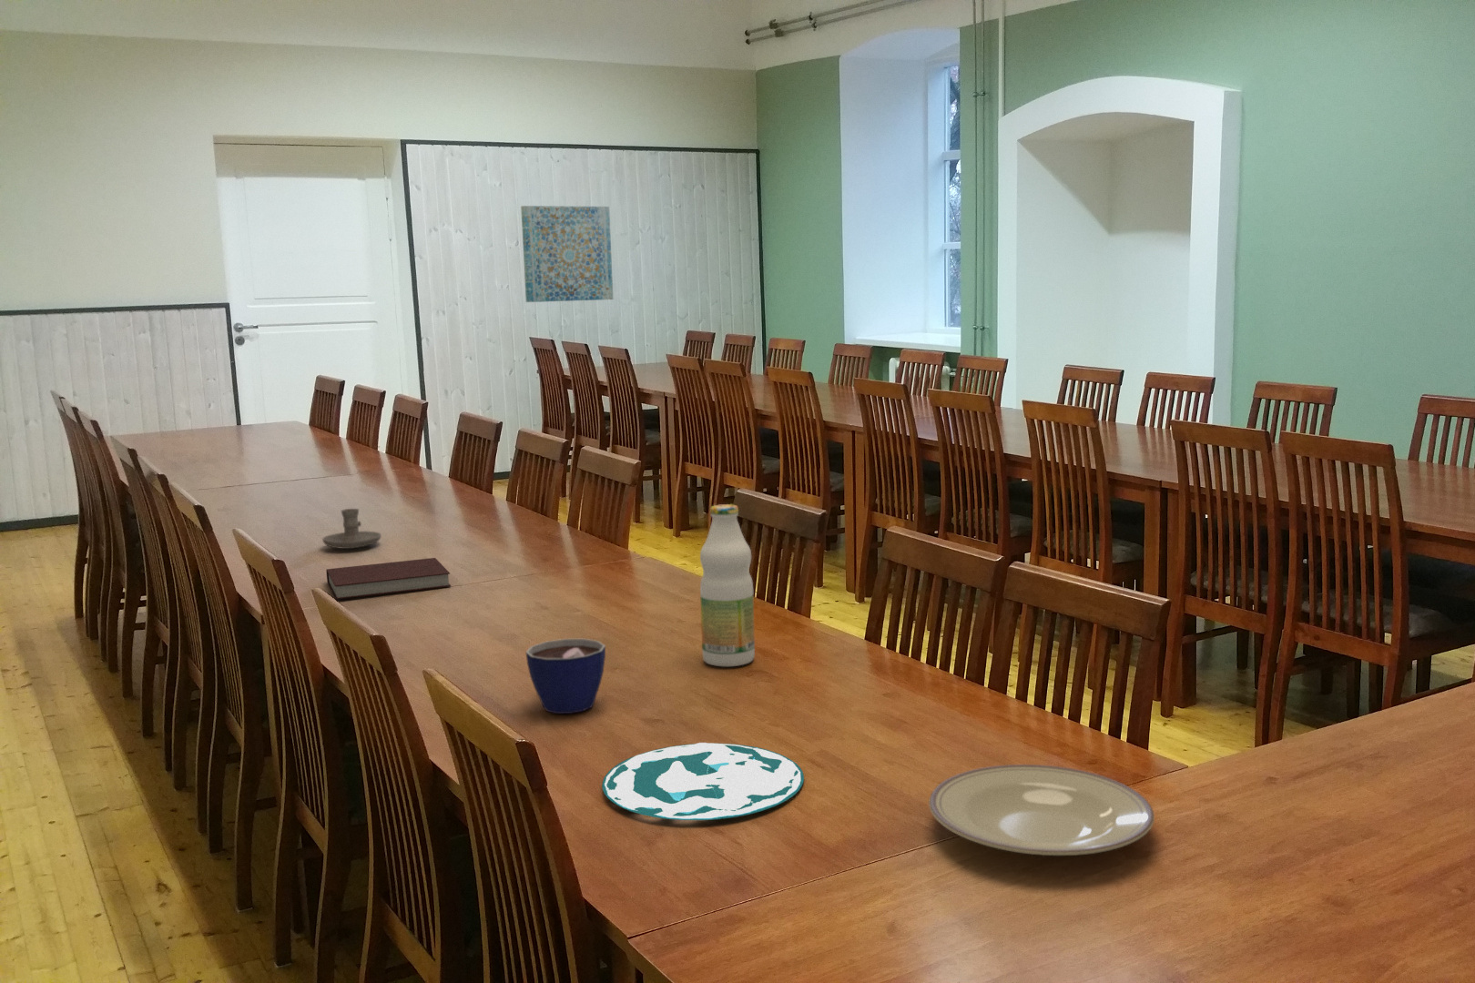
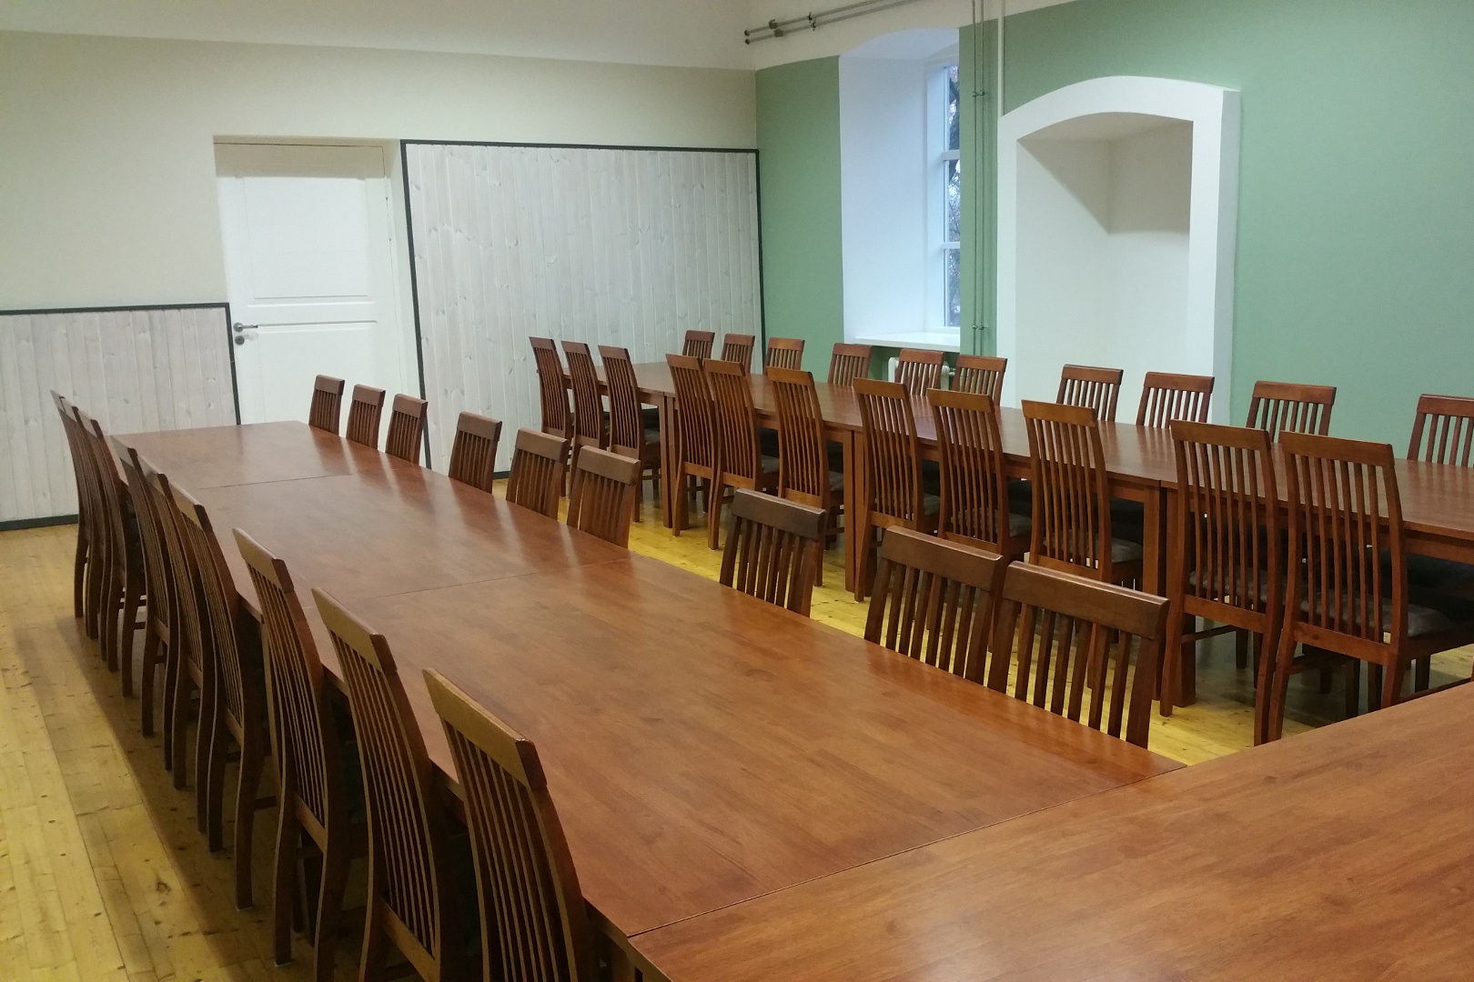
- plate [927,764,1156,857]
- cup [526,639,607,714]
- notebook [325,557,451,600]
- bottle [699,504,756,667]
- plate [601,742,804,821]
- wall art [520,205,613,303]
- candle holder [322,508,382,550]
